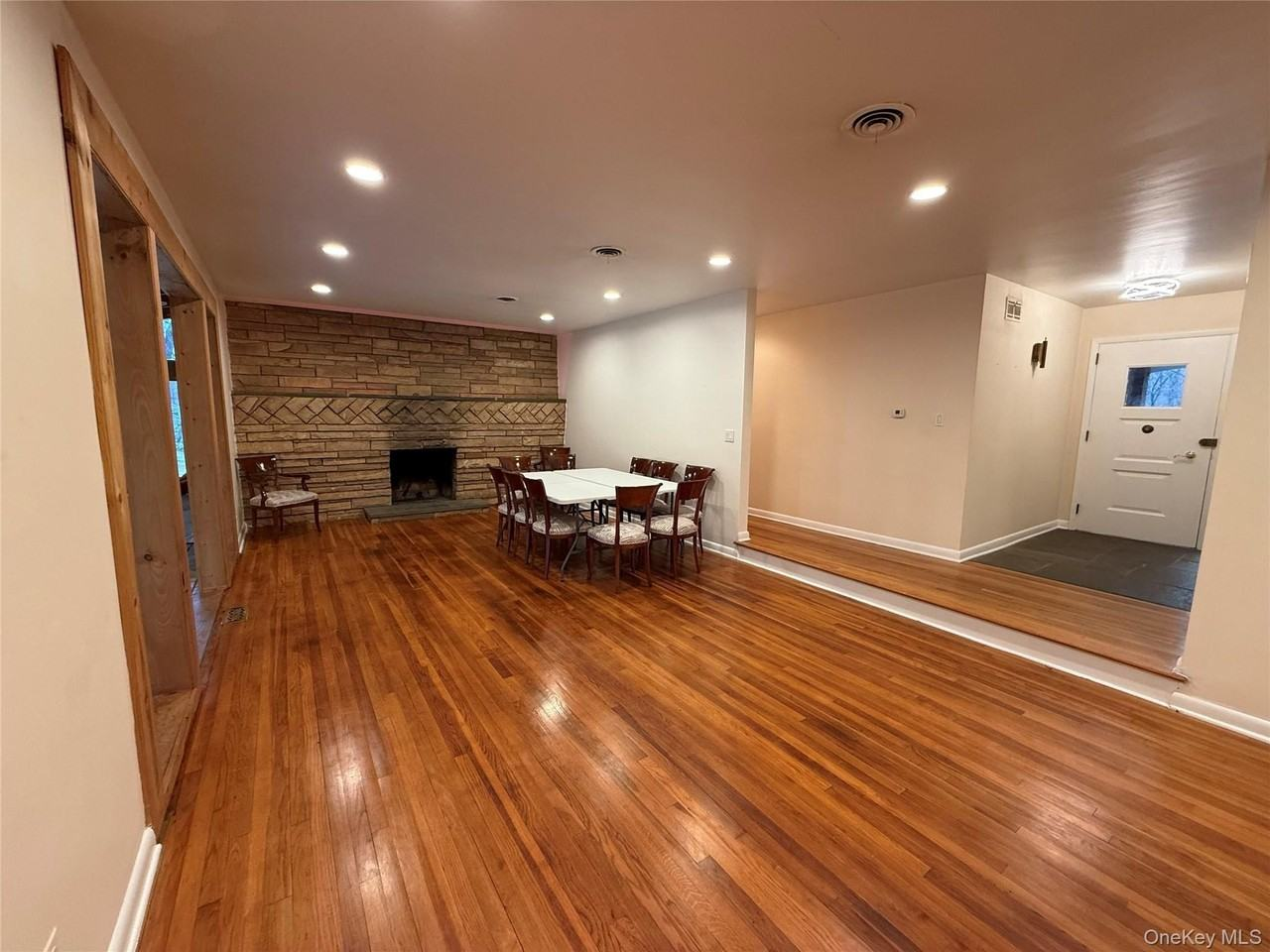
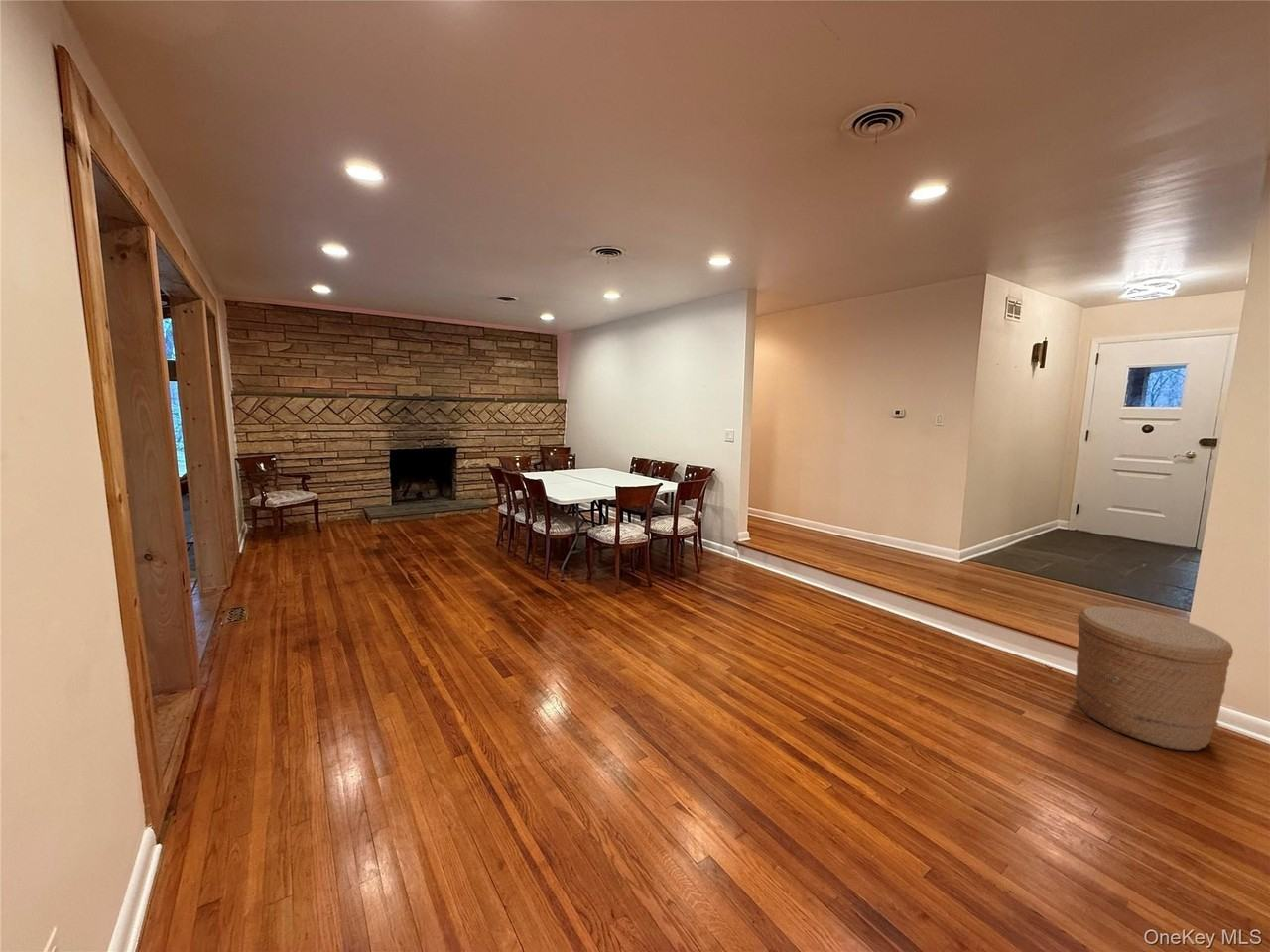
+ basket [1075,605,1234,752]
